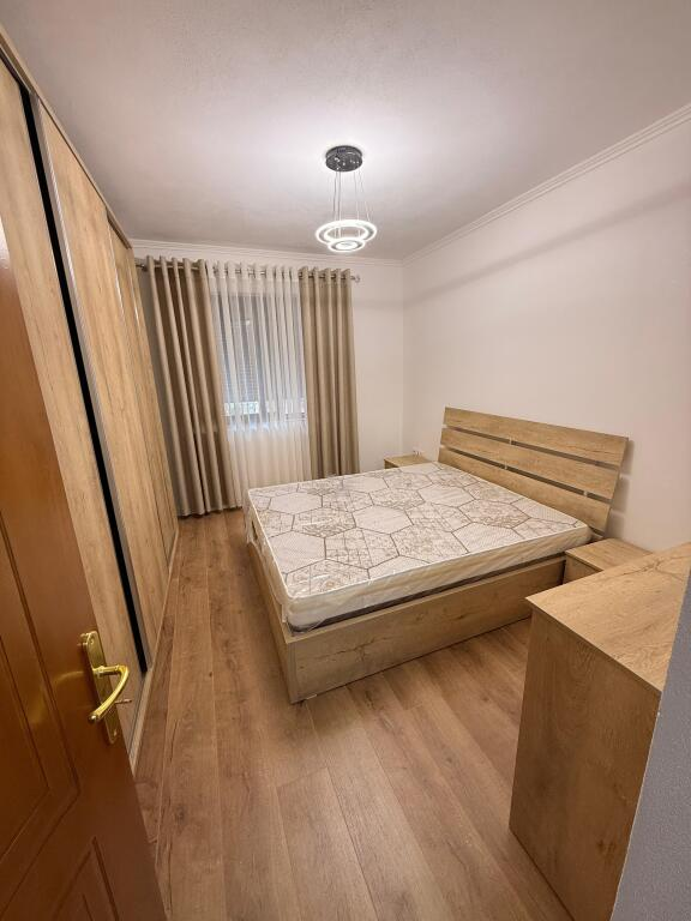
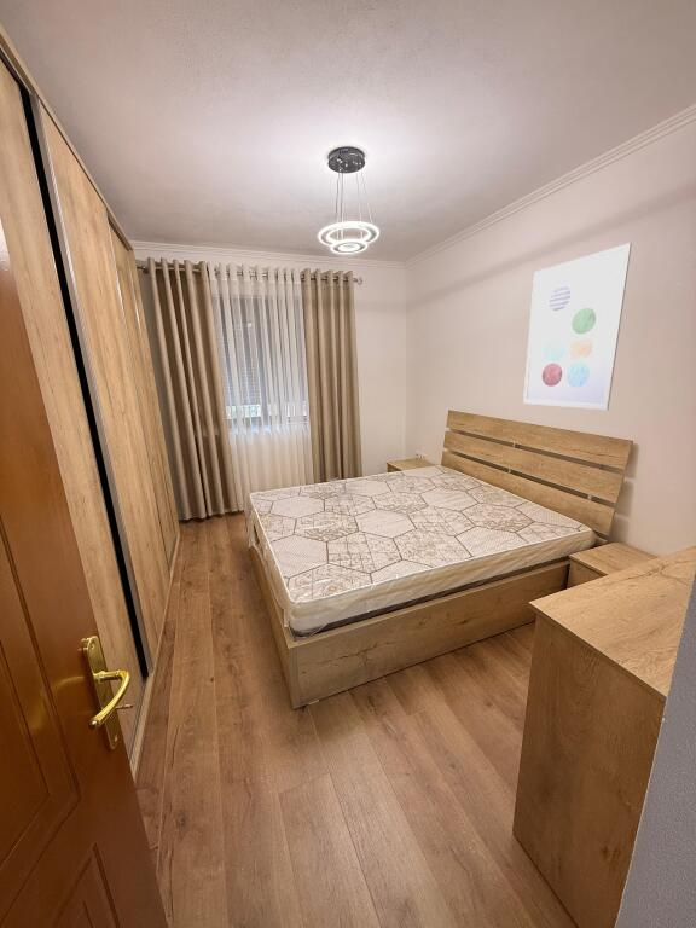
+ wall art [522,242,633,411]
